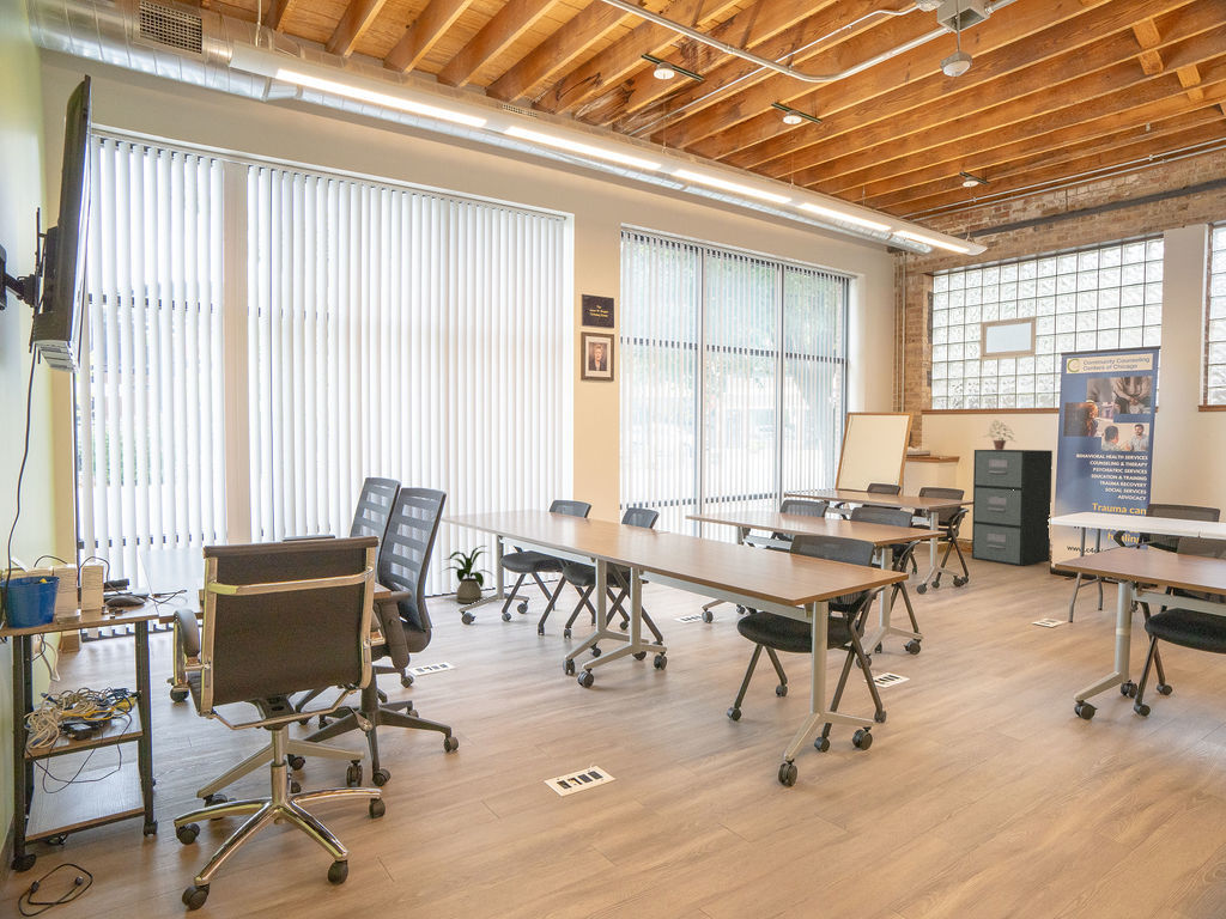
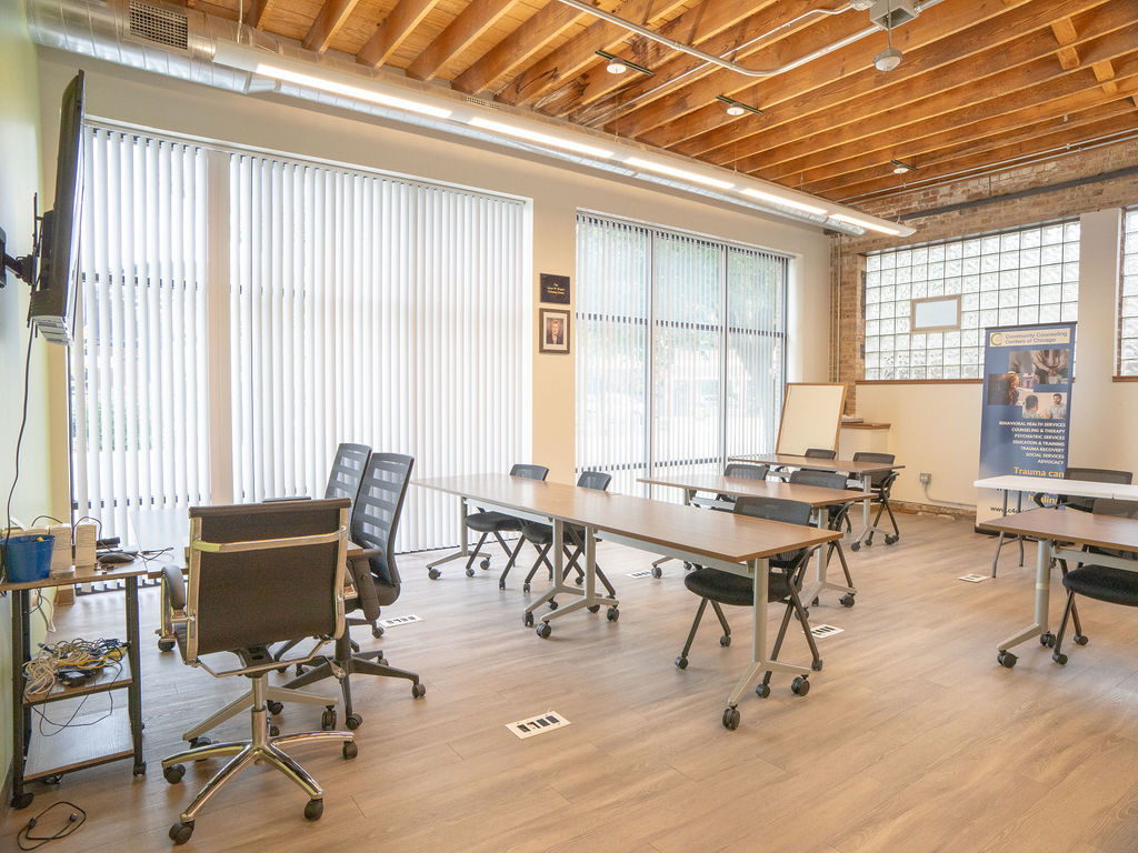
- house plant [438,544,494,604]
- filing cabinet [971,449,1054,567]
- potted plant [984,420,1019,450]
